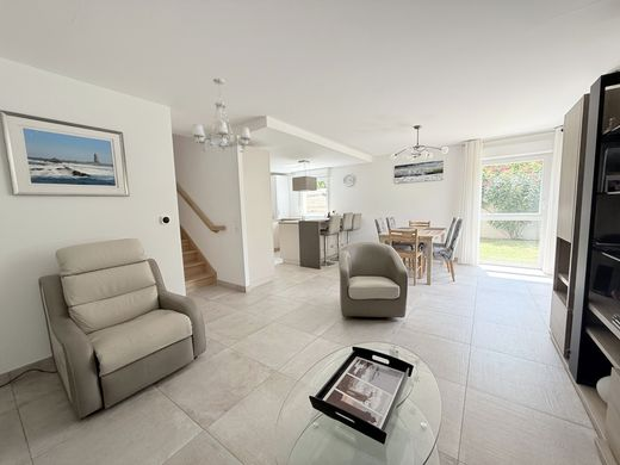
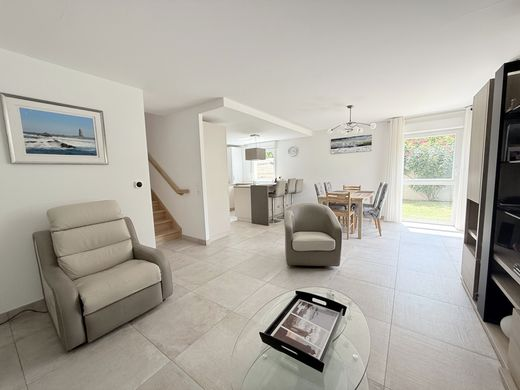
- chandelier [191,76,252,155]
